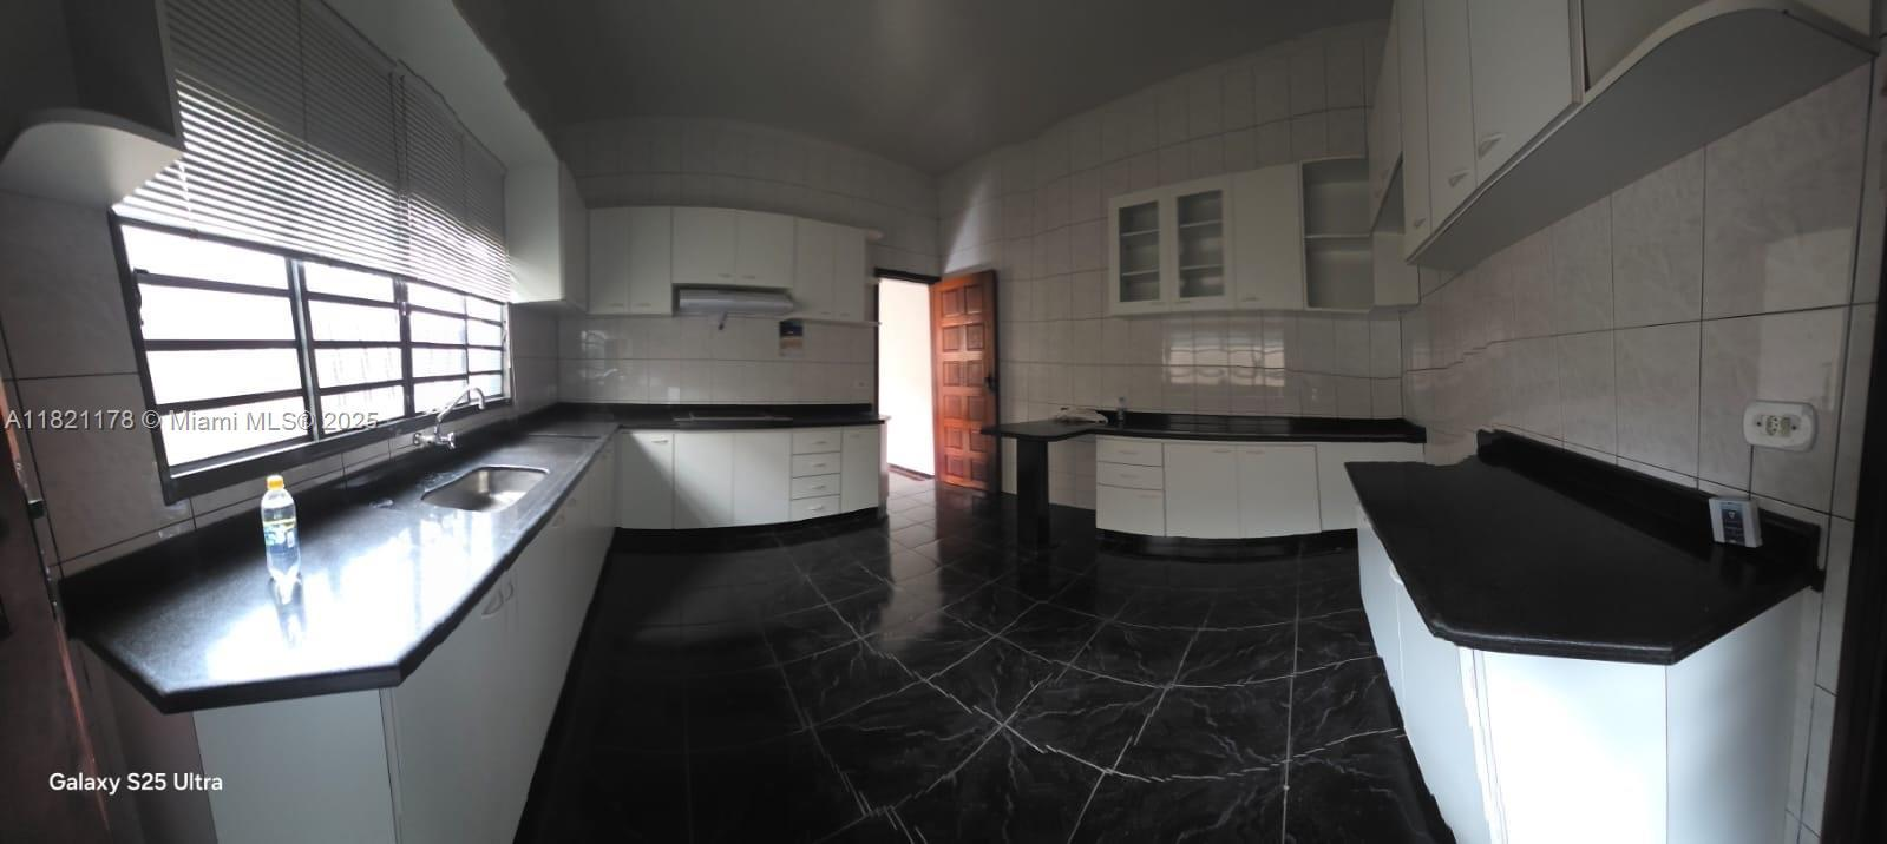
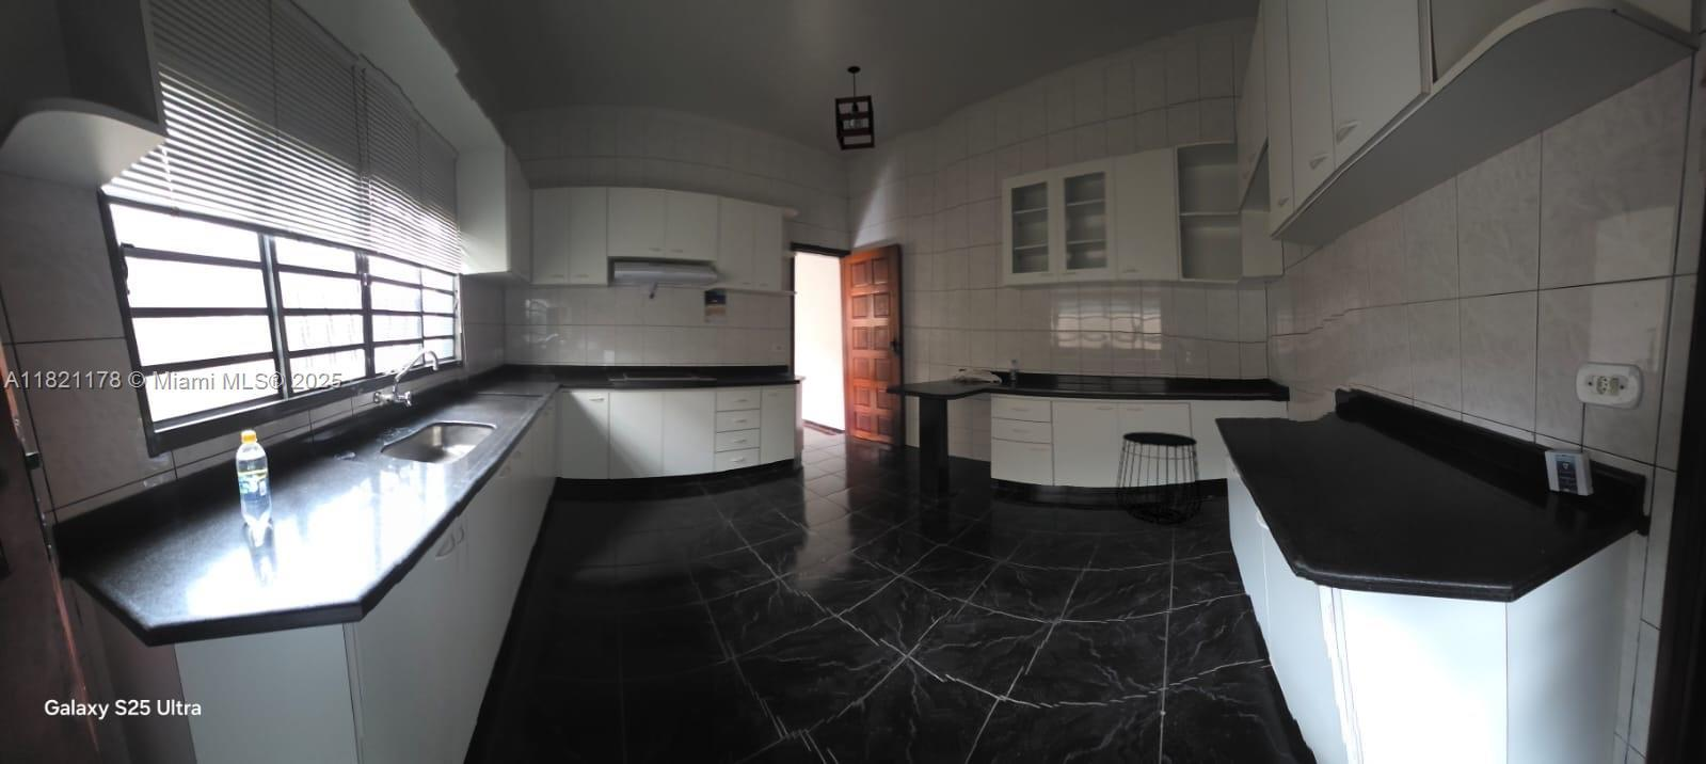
+ pendant light [833,65,876,151]
+ side table [1115,431,1202,523]
